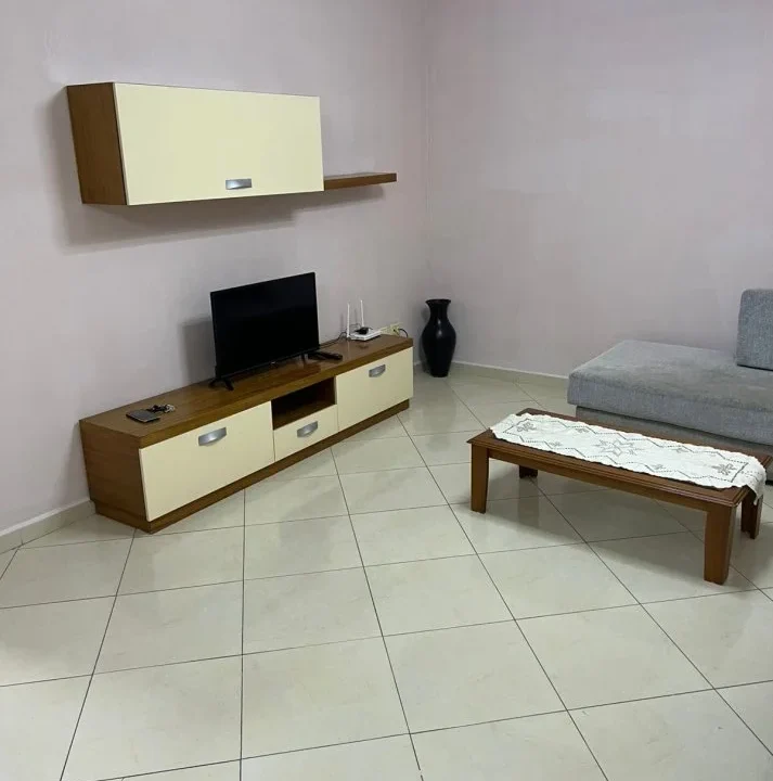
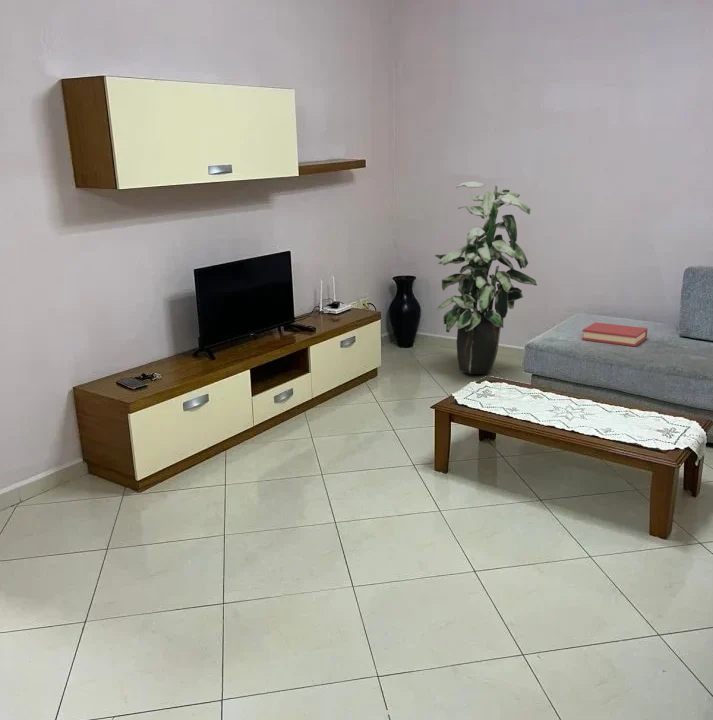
+ indoor plant [434,181,538,375]
+ hardback book [581,321,648,347]
